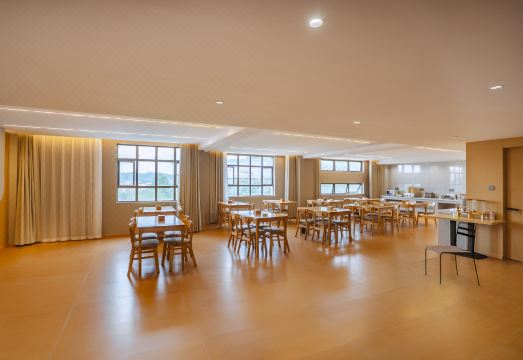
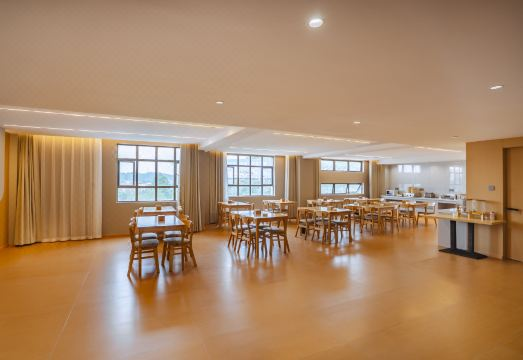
- dining chair [424,221,480,287]
